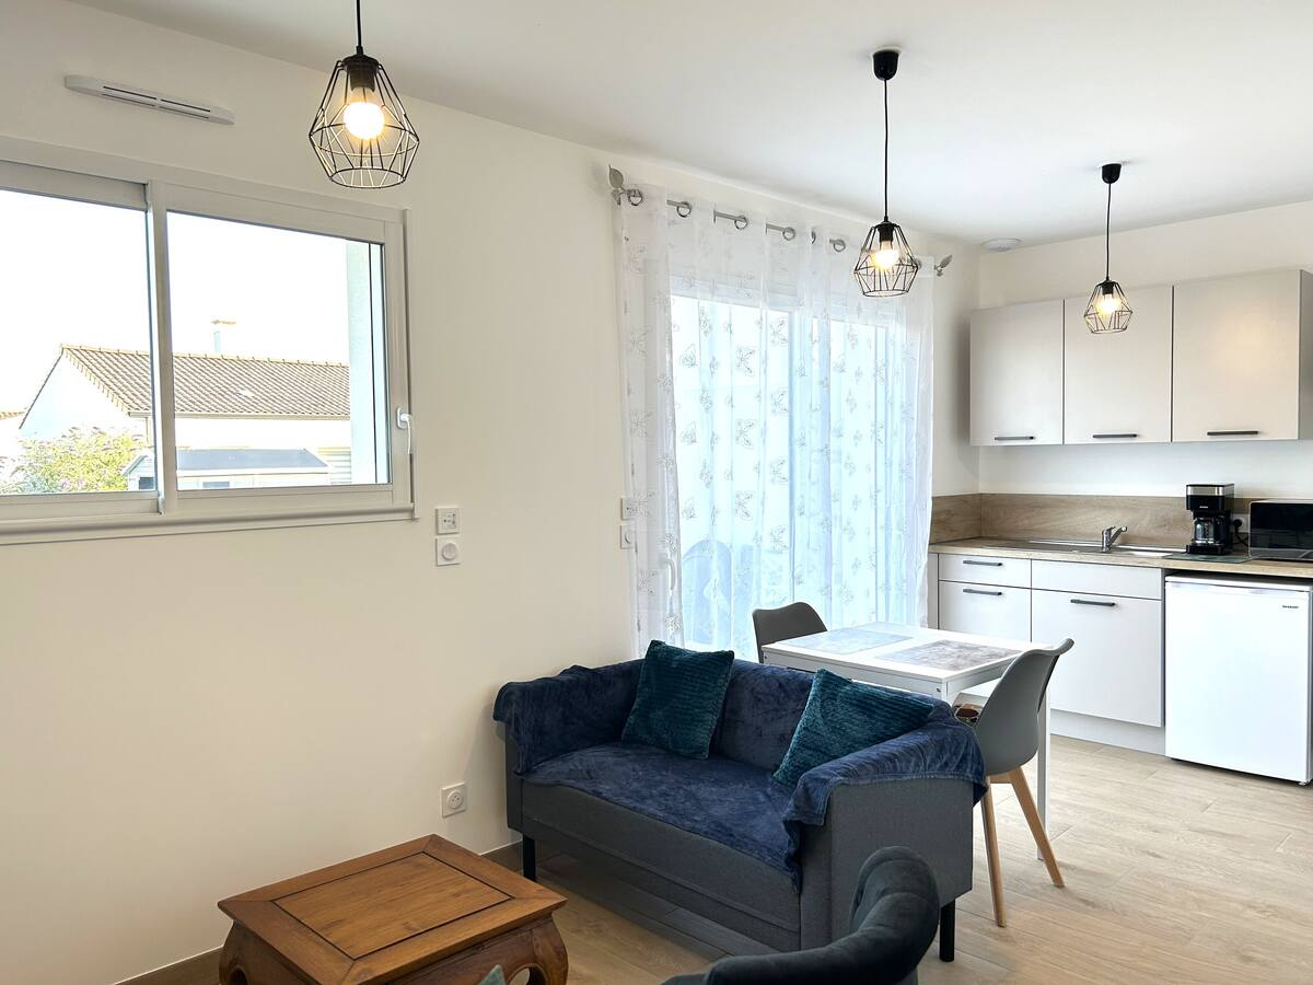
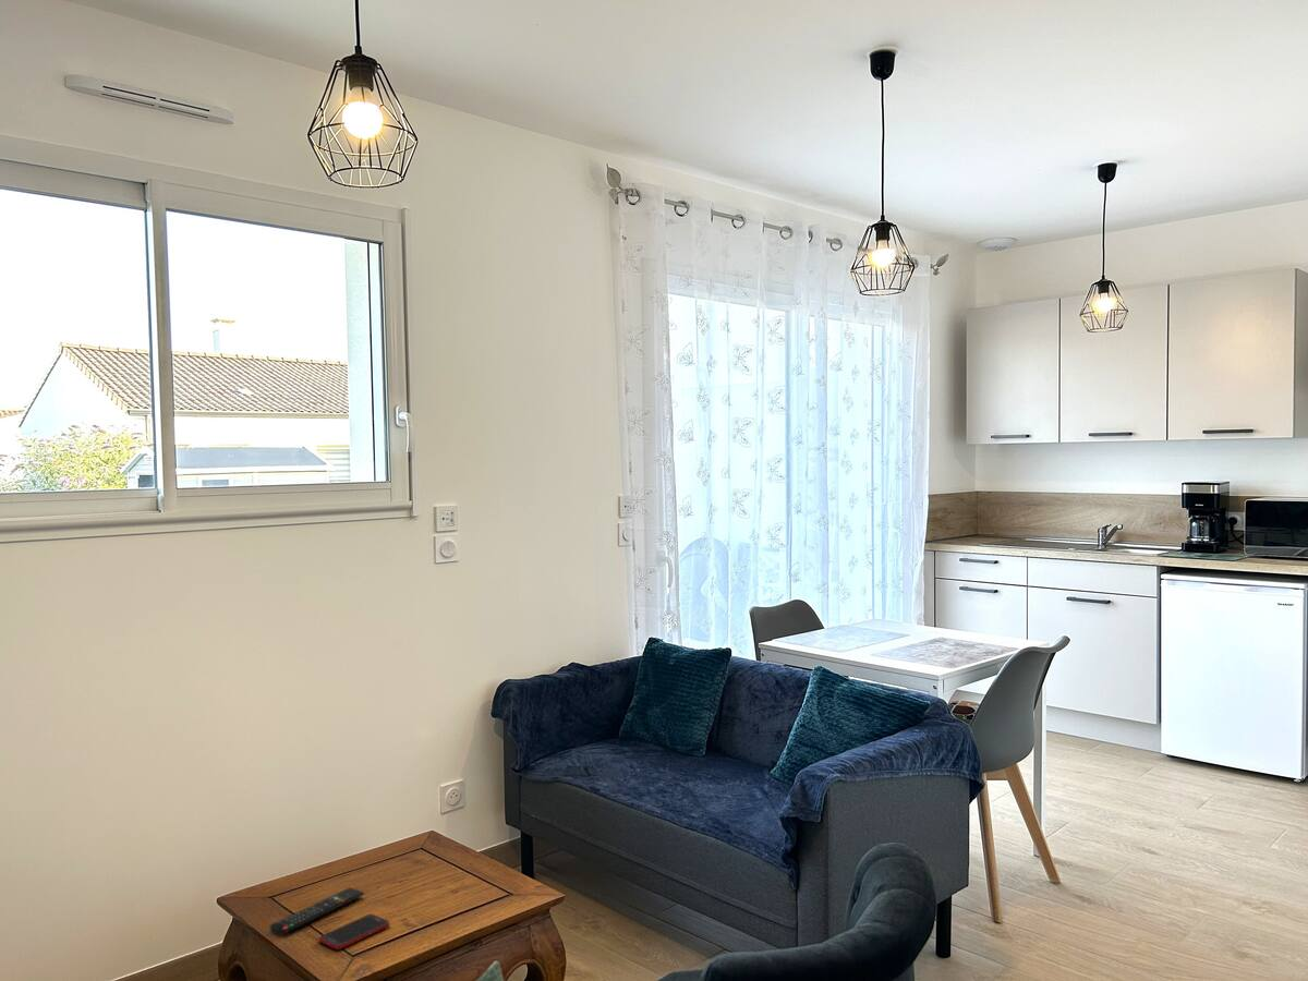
+ remote control [269,886,365,936]
+ cell phone [317,913,390,950]
